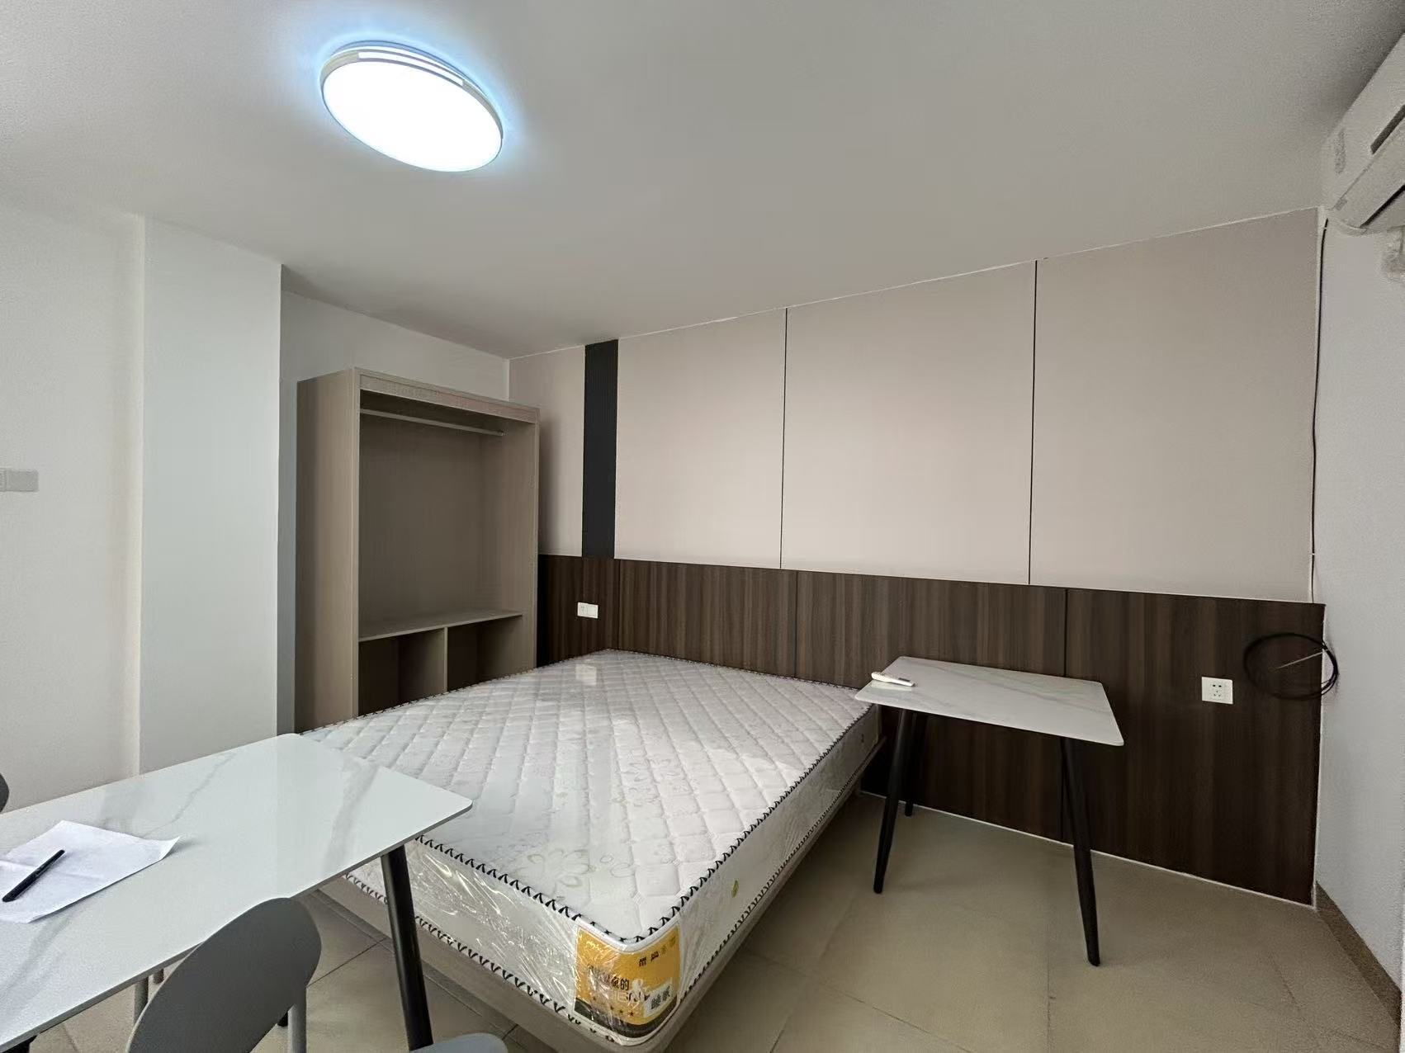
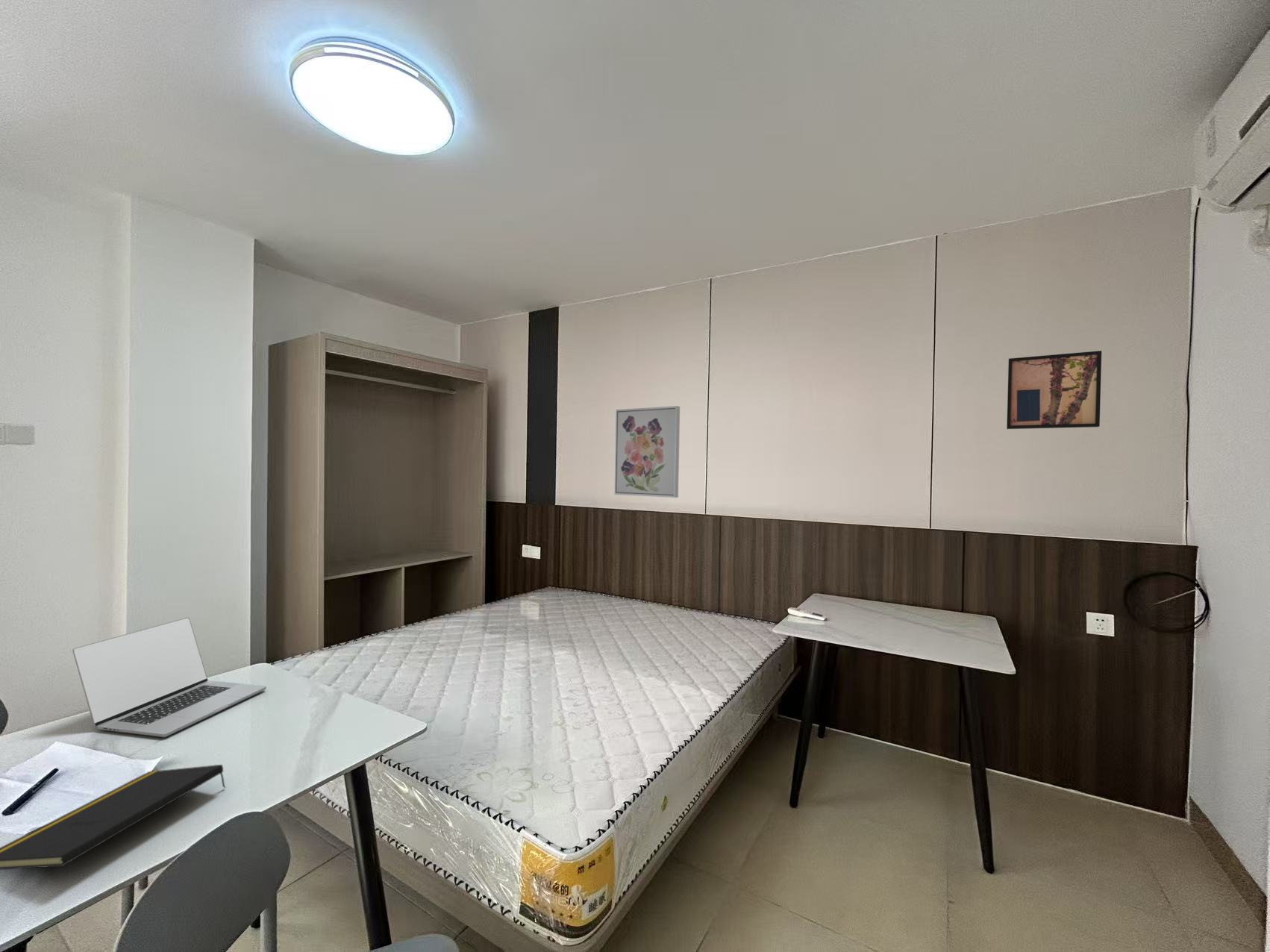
+ wall art [614,405,681,498]
+ laptop [72,617,267,738]
+ wall art [1006,350,1102,430]
+ notepad [0,764,227,871]
